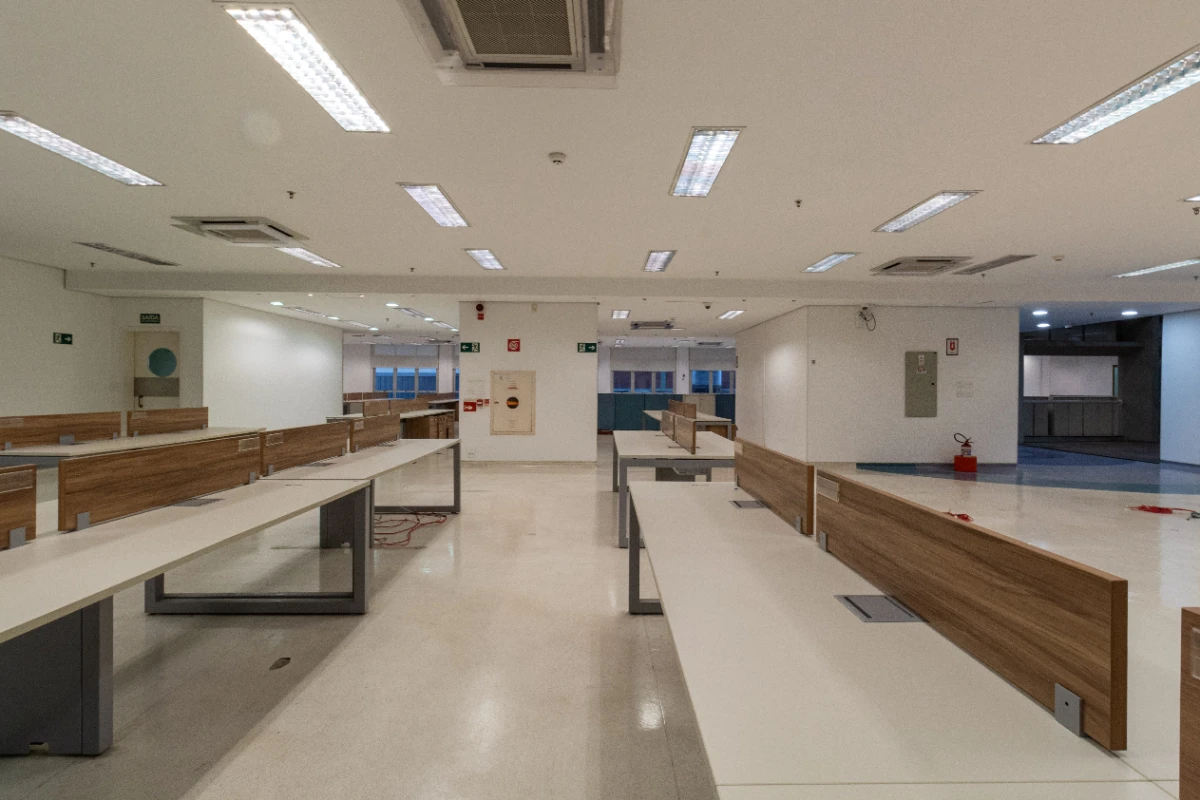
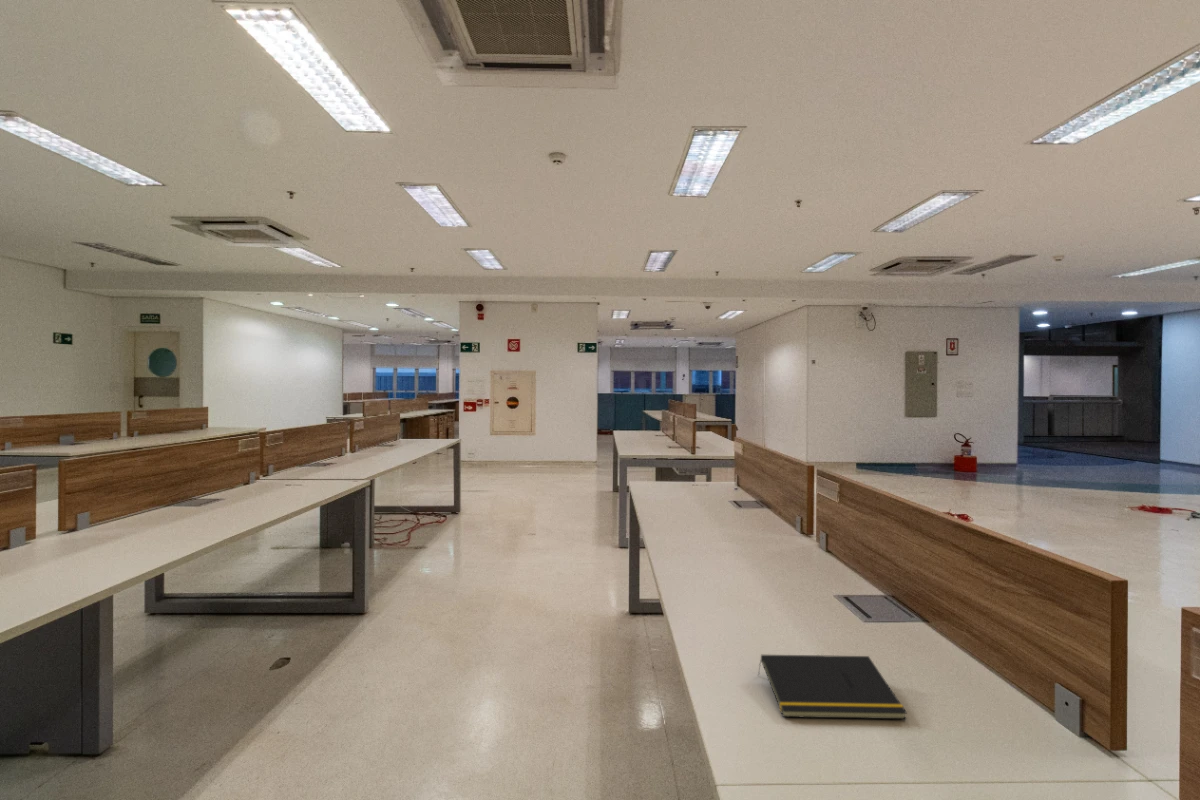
+ notepad [757,654,908,720]
